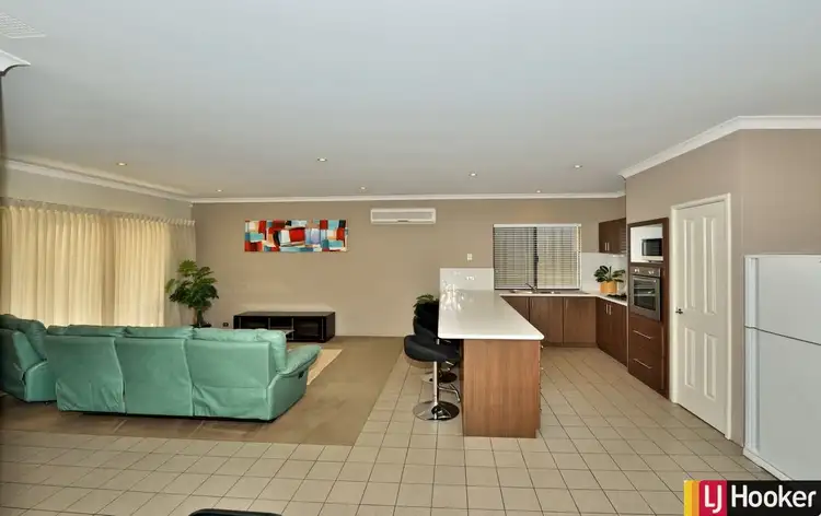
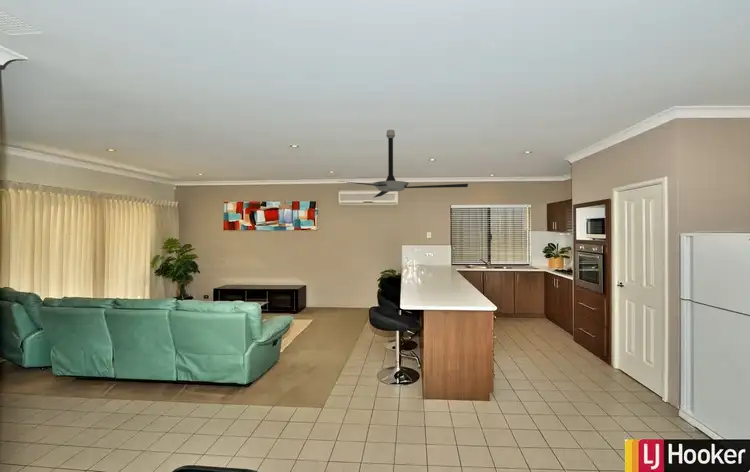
+ ceiling fan [338,129,469,199]
